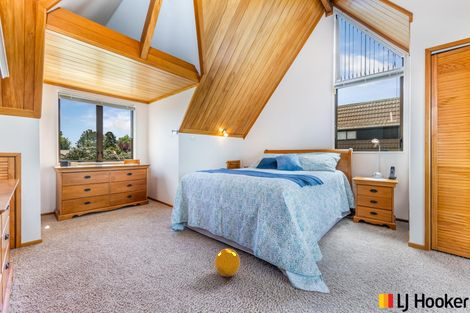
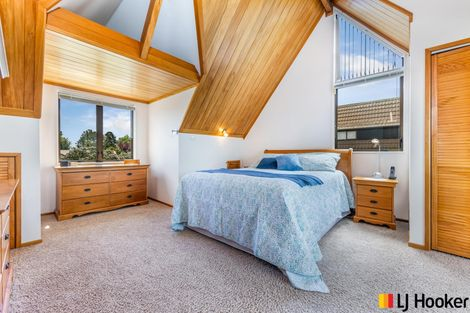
- ball [214,247,241,278]
